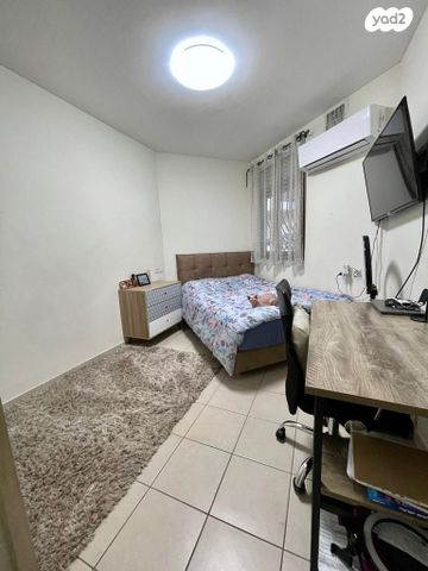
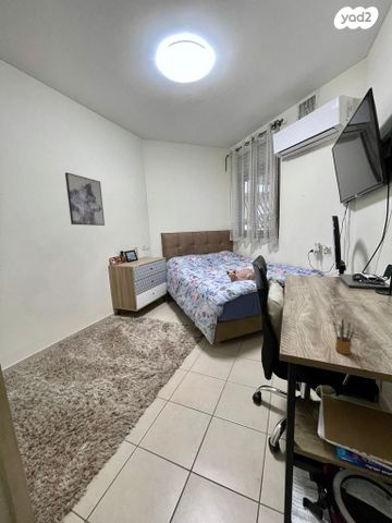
+ wall art [64,171,106,227]
+ pencil box [332,317,355,355]
